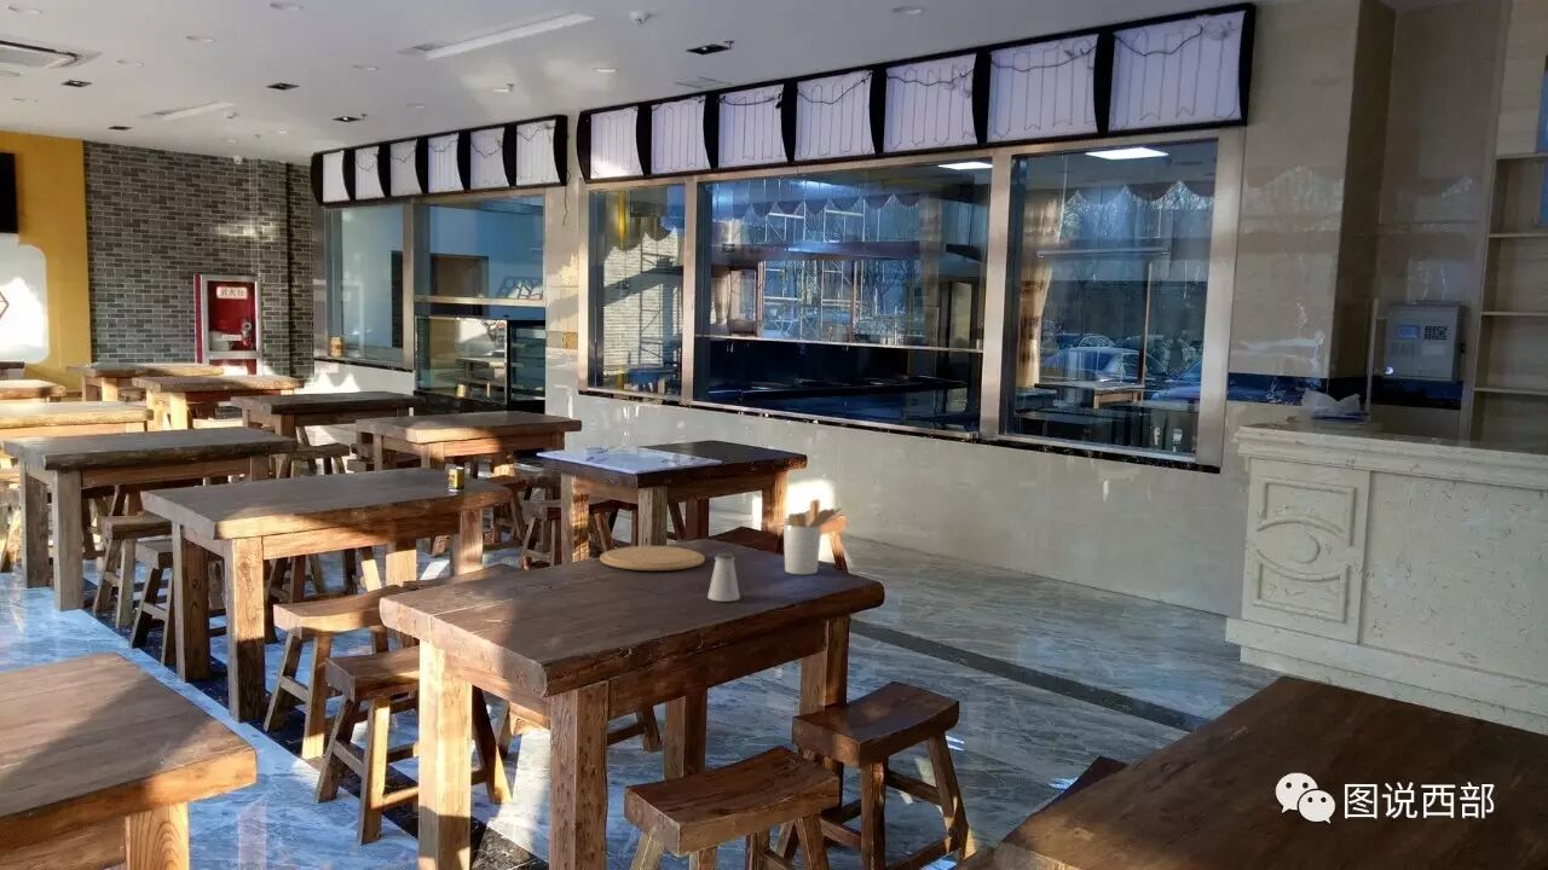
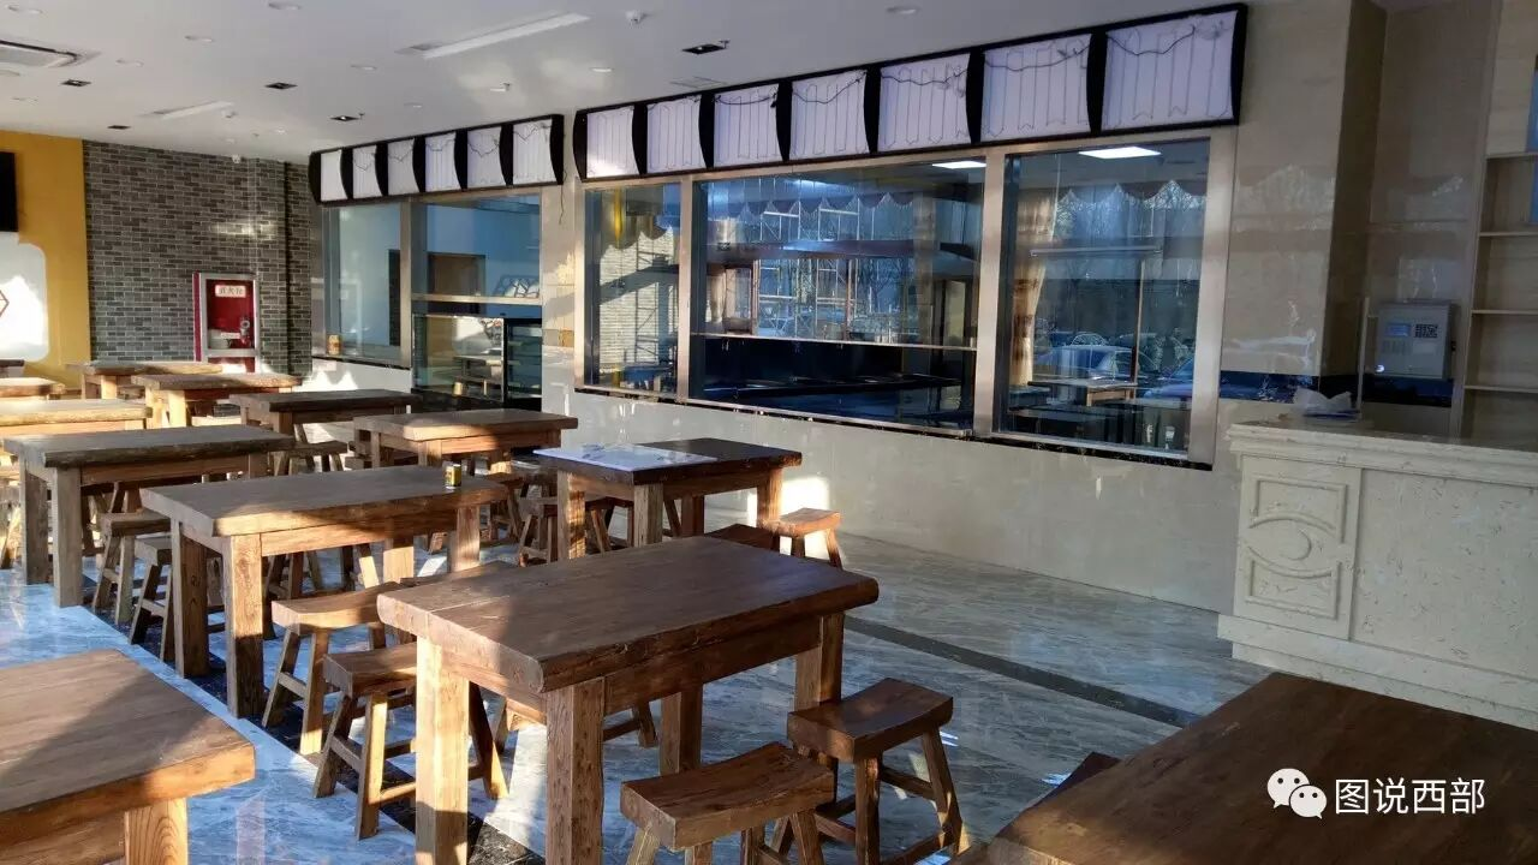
- plate [599,545,706,572]
- saltshaker [706,552,741,603]
- utensil holder [782,498,843,575]
